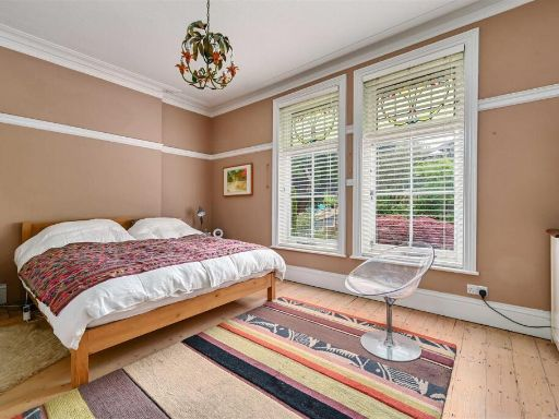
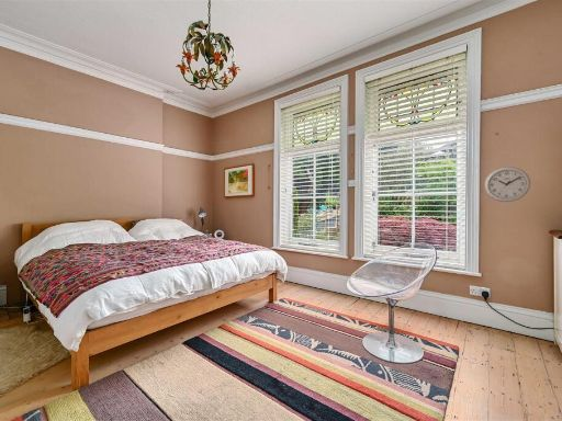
+ wall clock [484,166,531,203]
